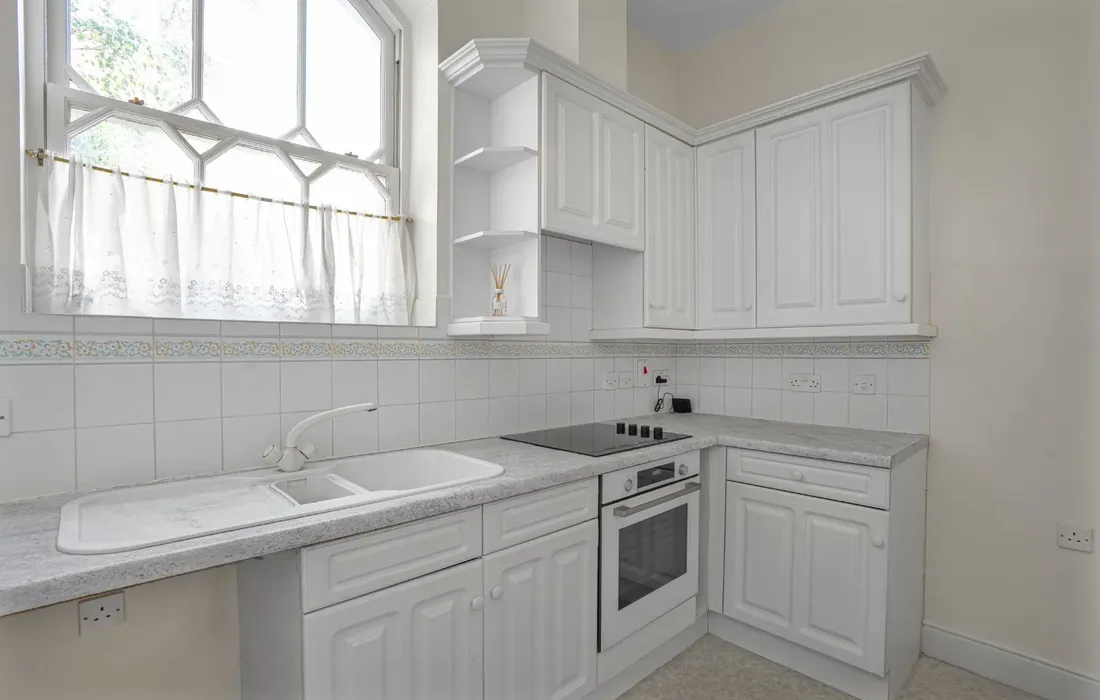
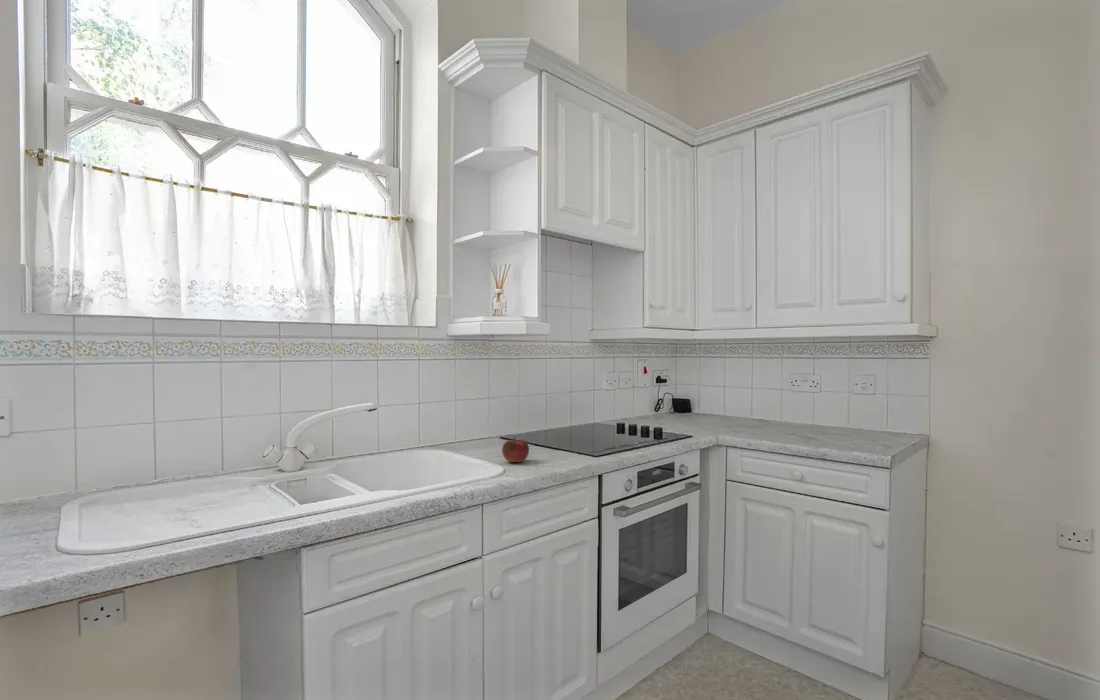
+ fruit [501,436,530,463]
